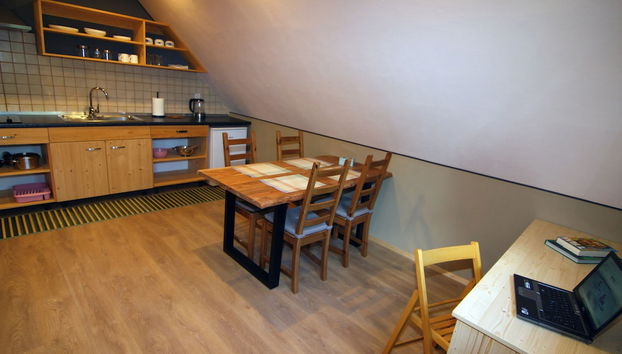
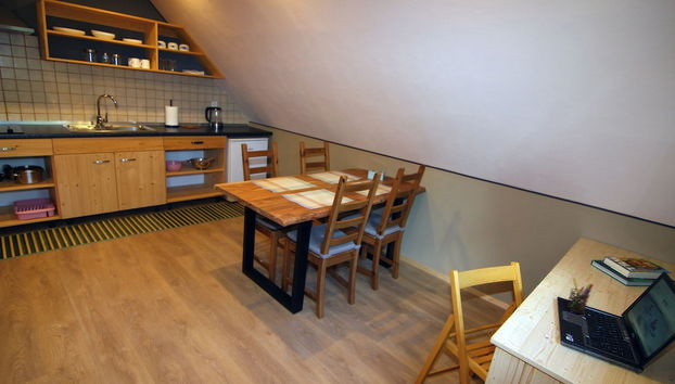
+ pen holder [565,277,595,315]
